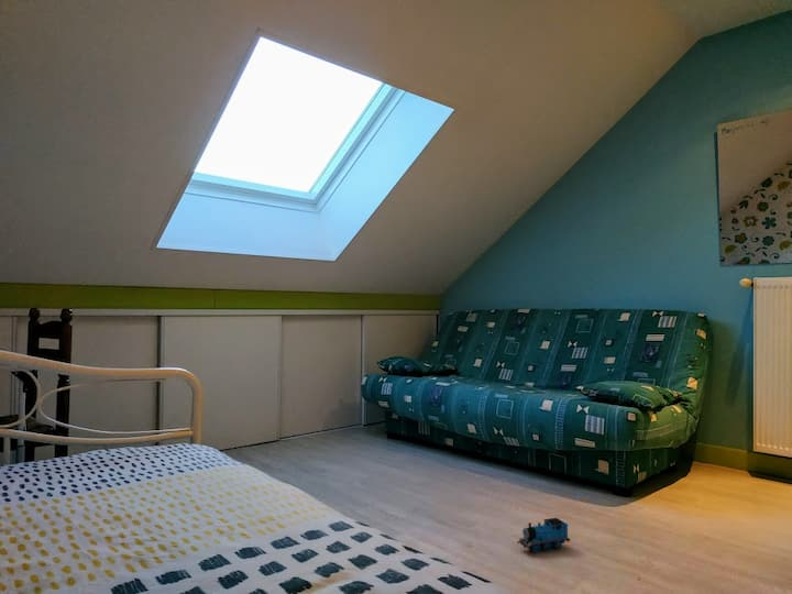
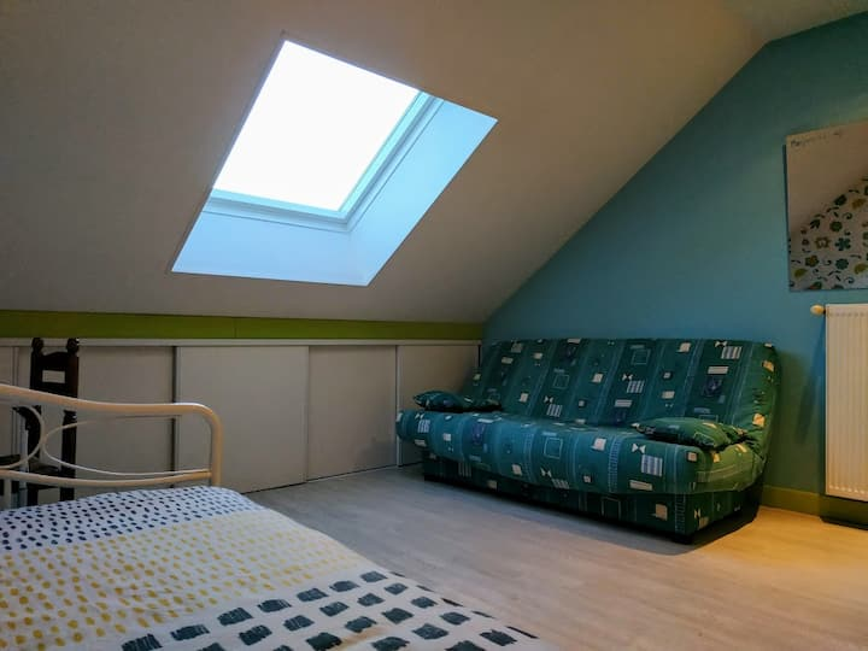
- toy train [516,517,571,553]
